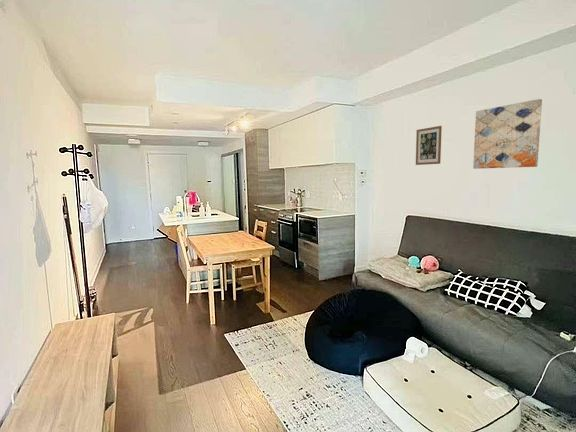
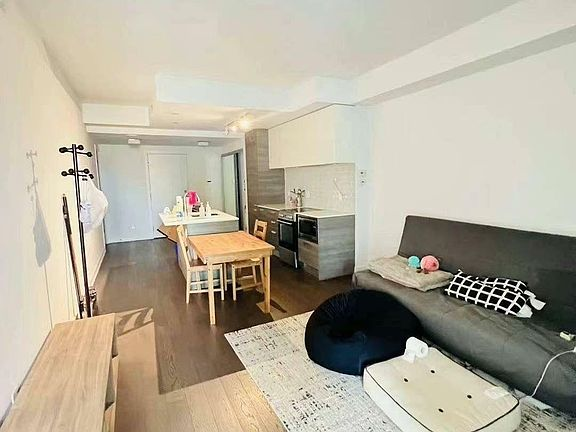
- wall art [415,125,443,166]
- wall art [472,98,543,170]
